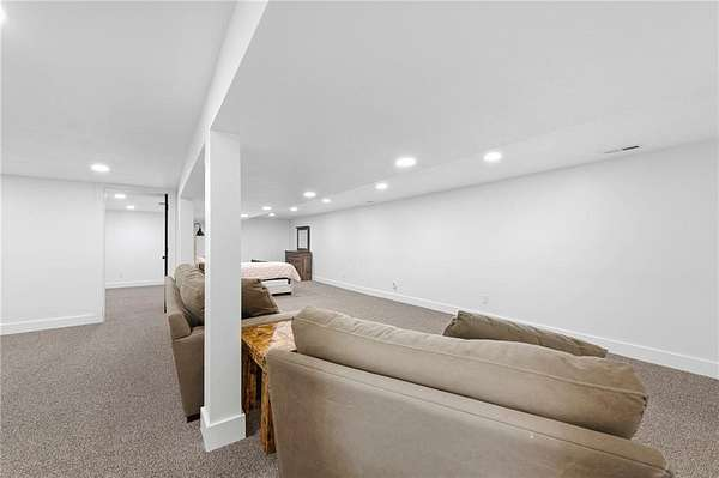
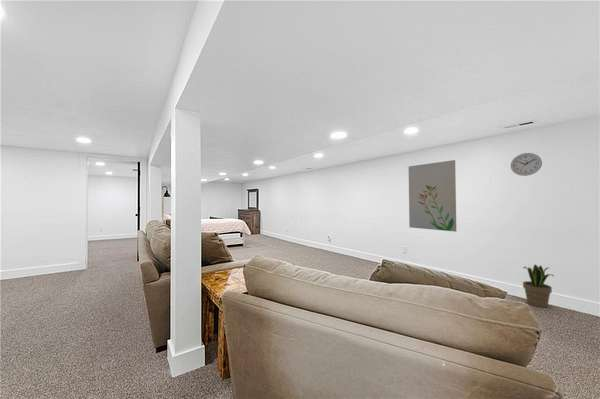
+ wall clock [510,152,543,177]
+ wall art [407,159,457,233]
+ potted plant [522,263,555,308]
